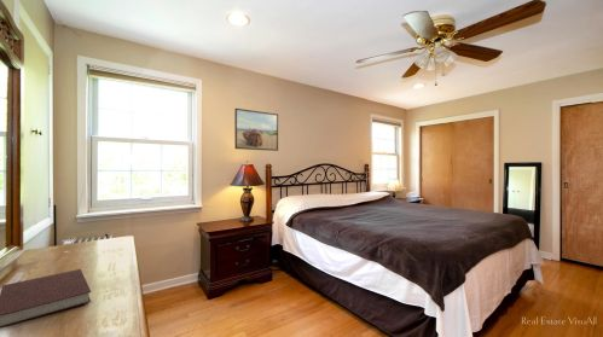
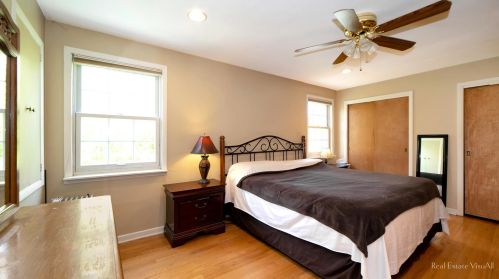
- notebook [0,268,92,329]
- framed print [233,108,279,152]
